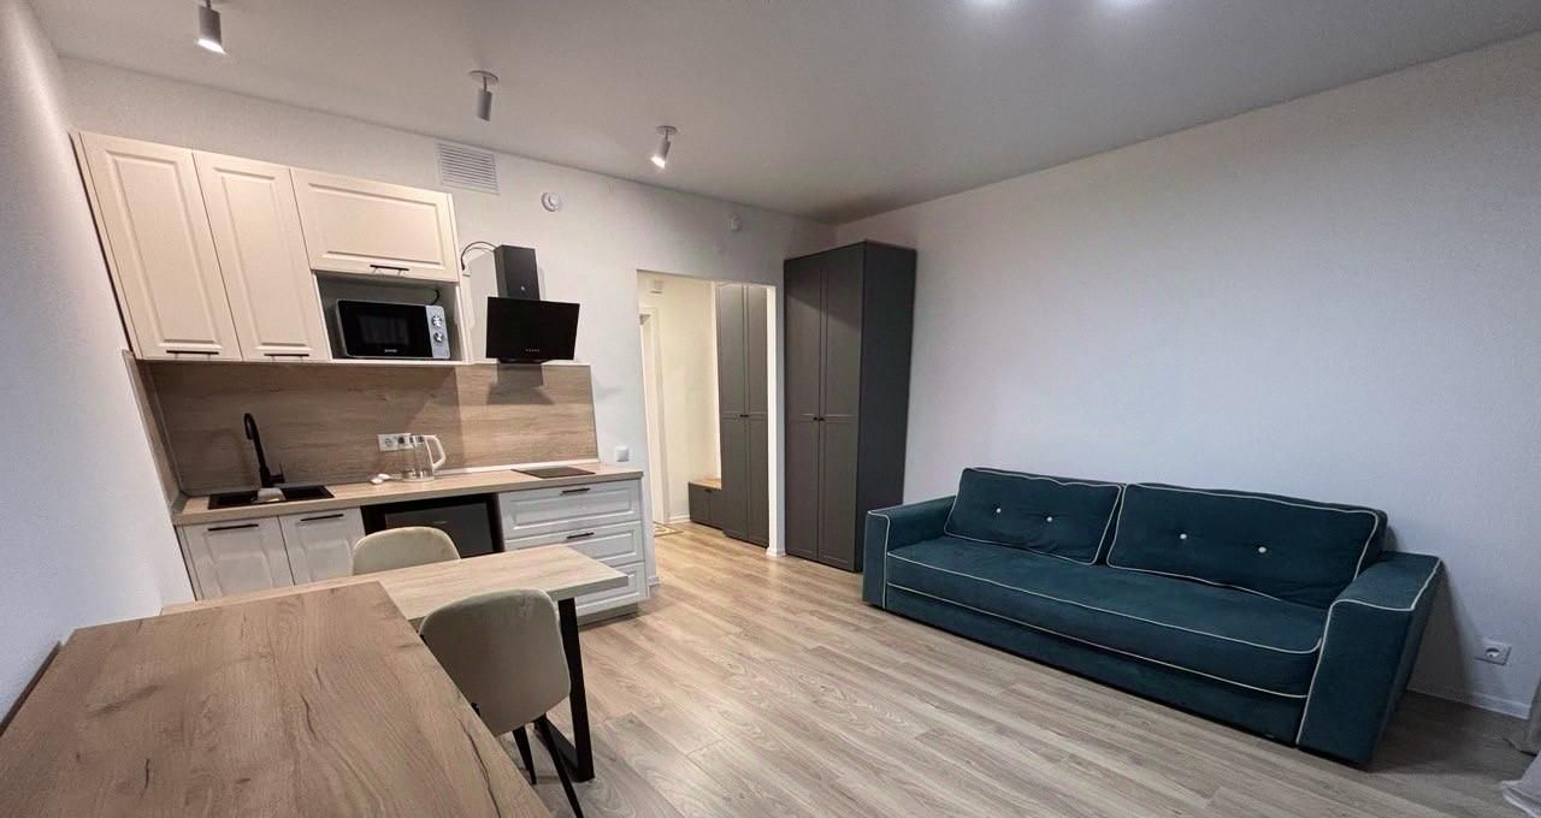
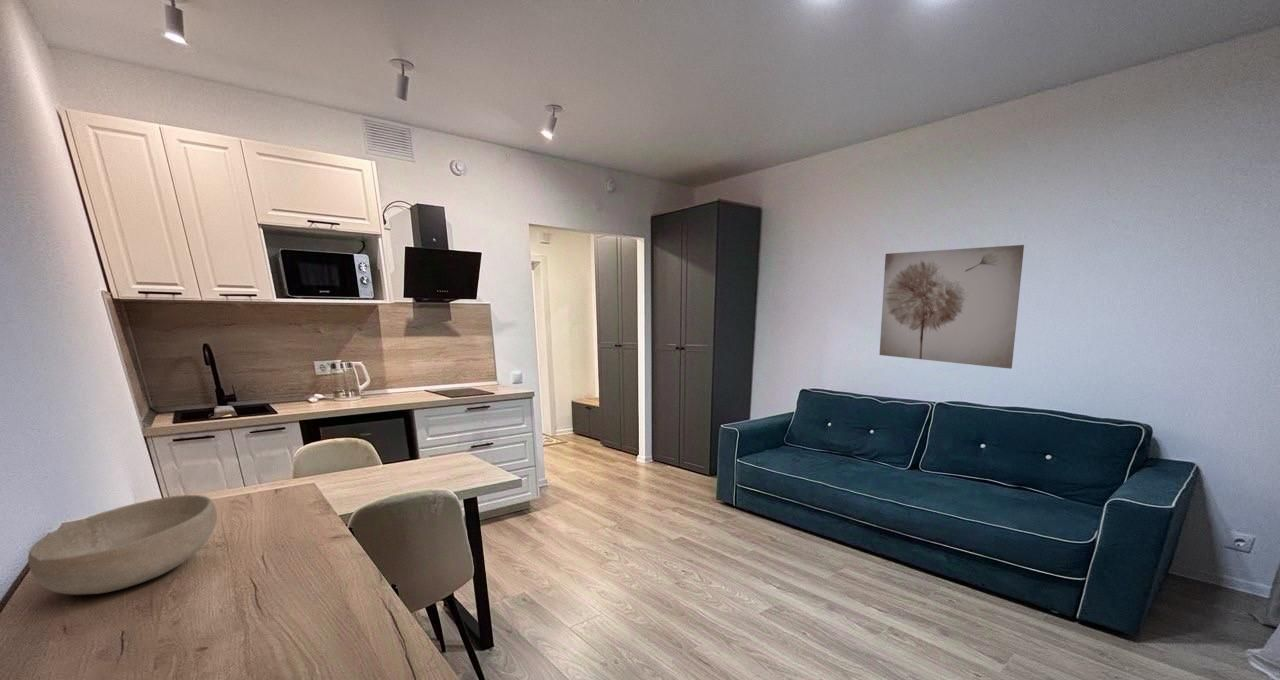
+ wall art [879,244,1025,370]
+ bowl [27,494,218,596]
